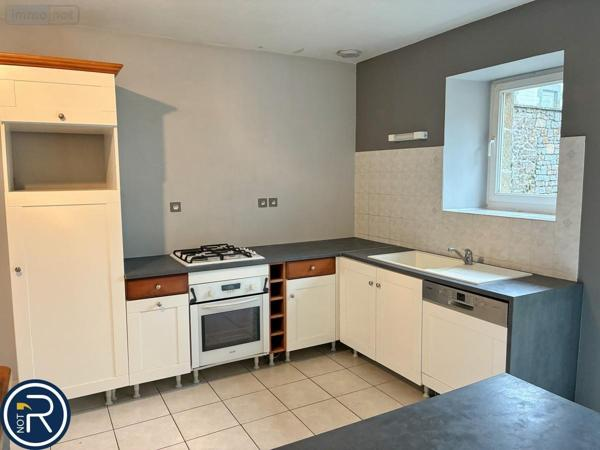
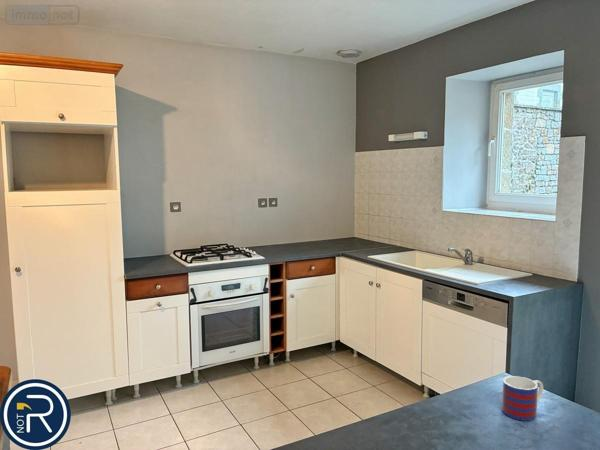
+ mug [501,375,544,422]
